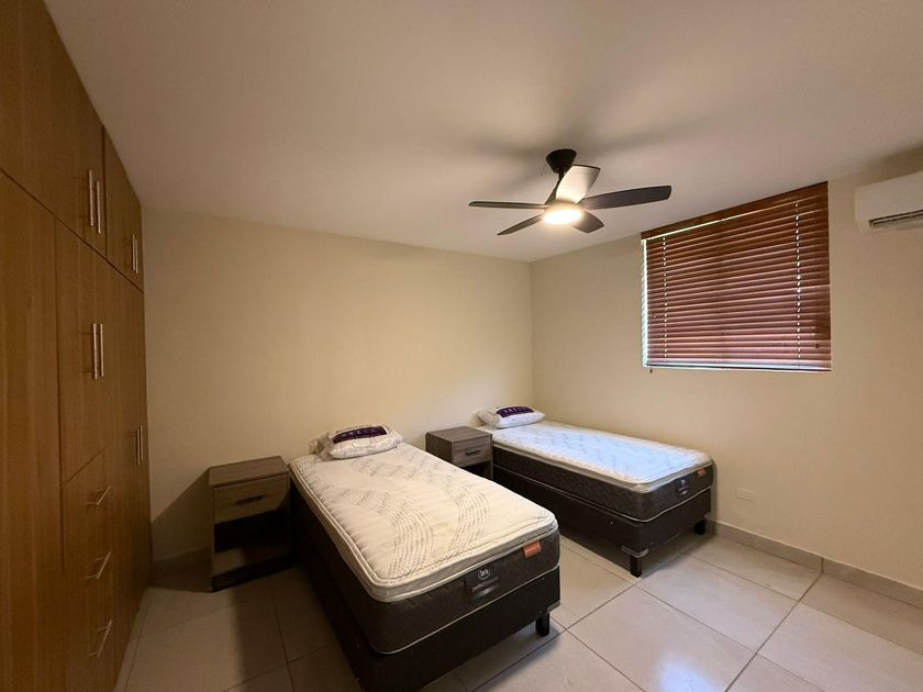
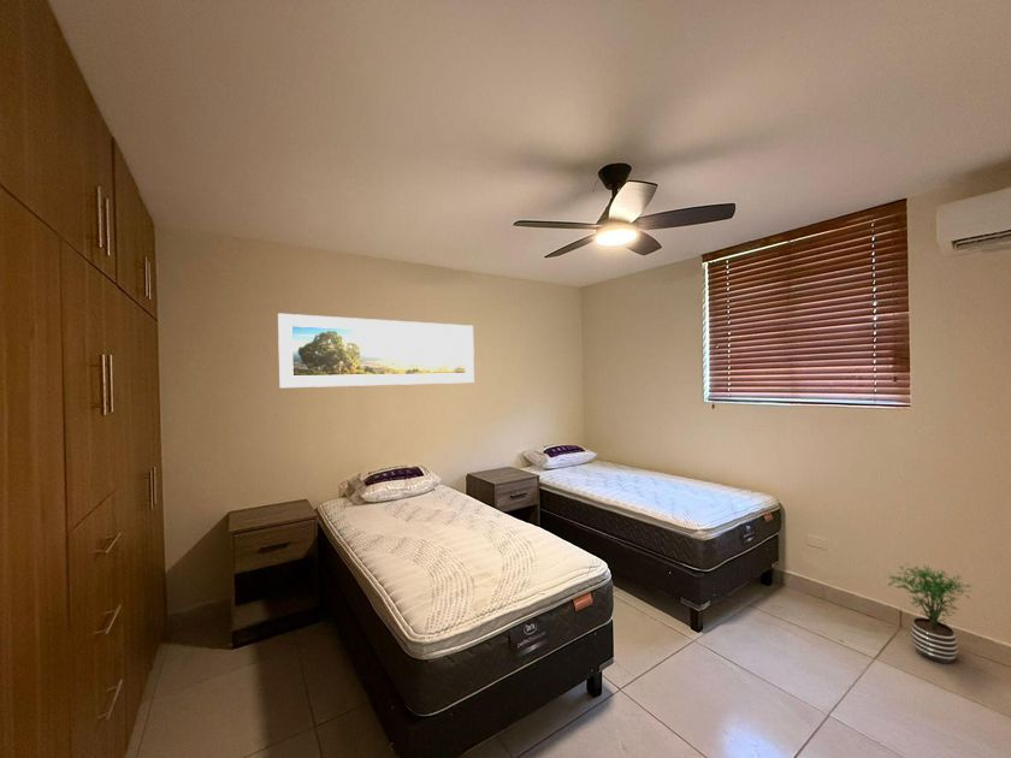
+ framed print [277,313,475,389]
+ potted plant [887,563,972,665]
